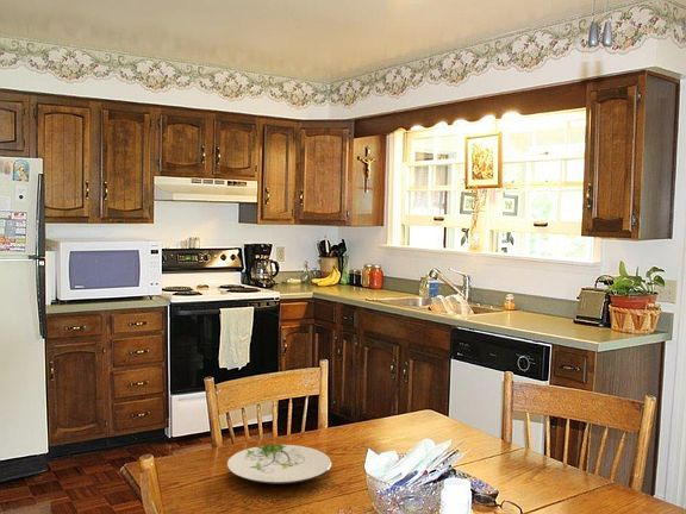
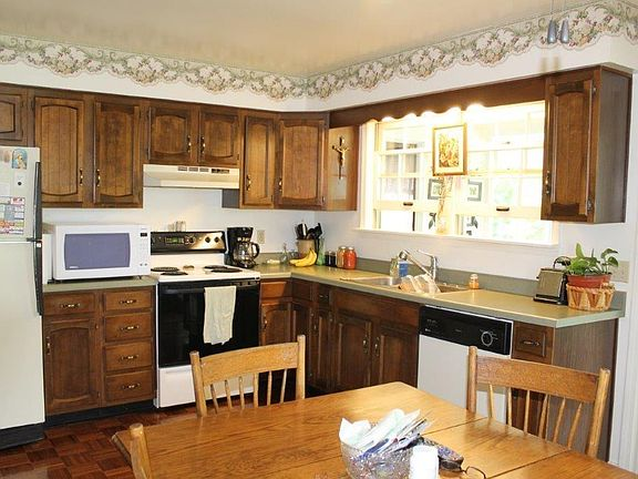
- plate [226,444,332,484]
